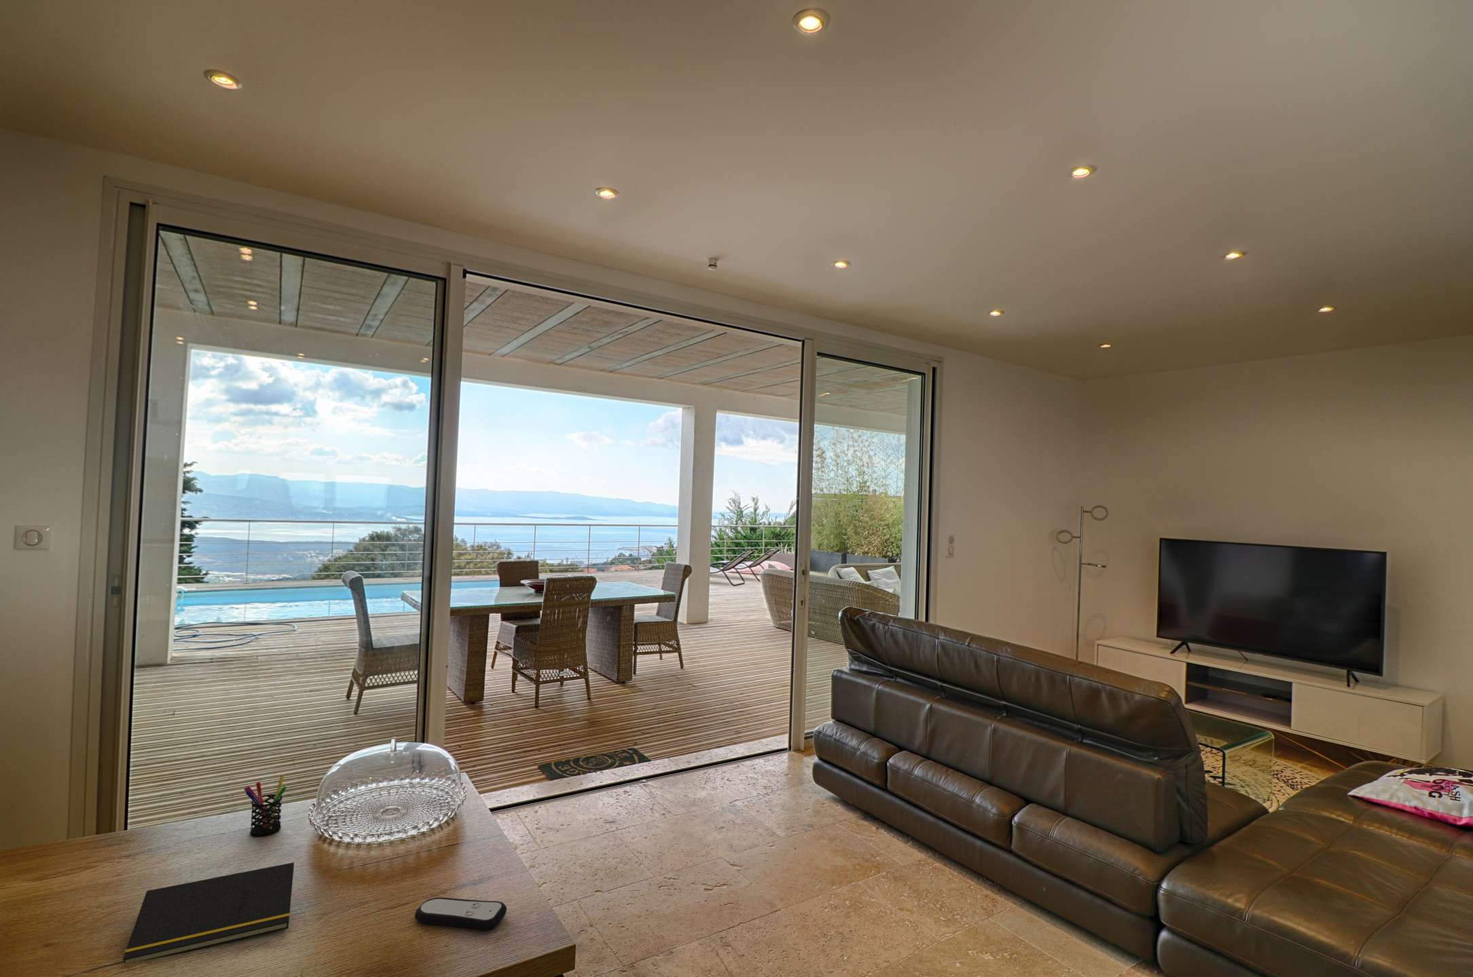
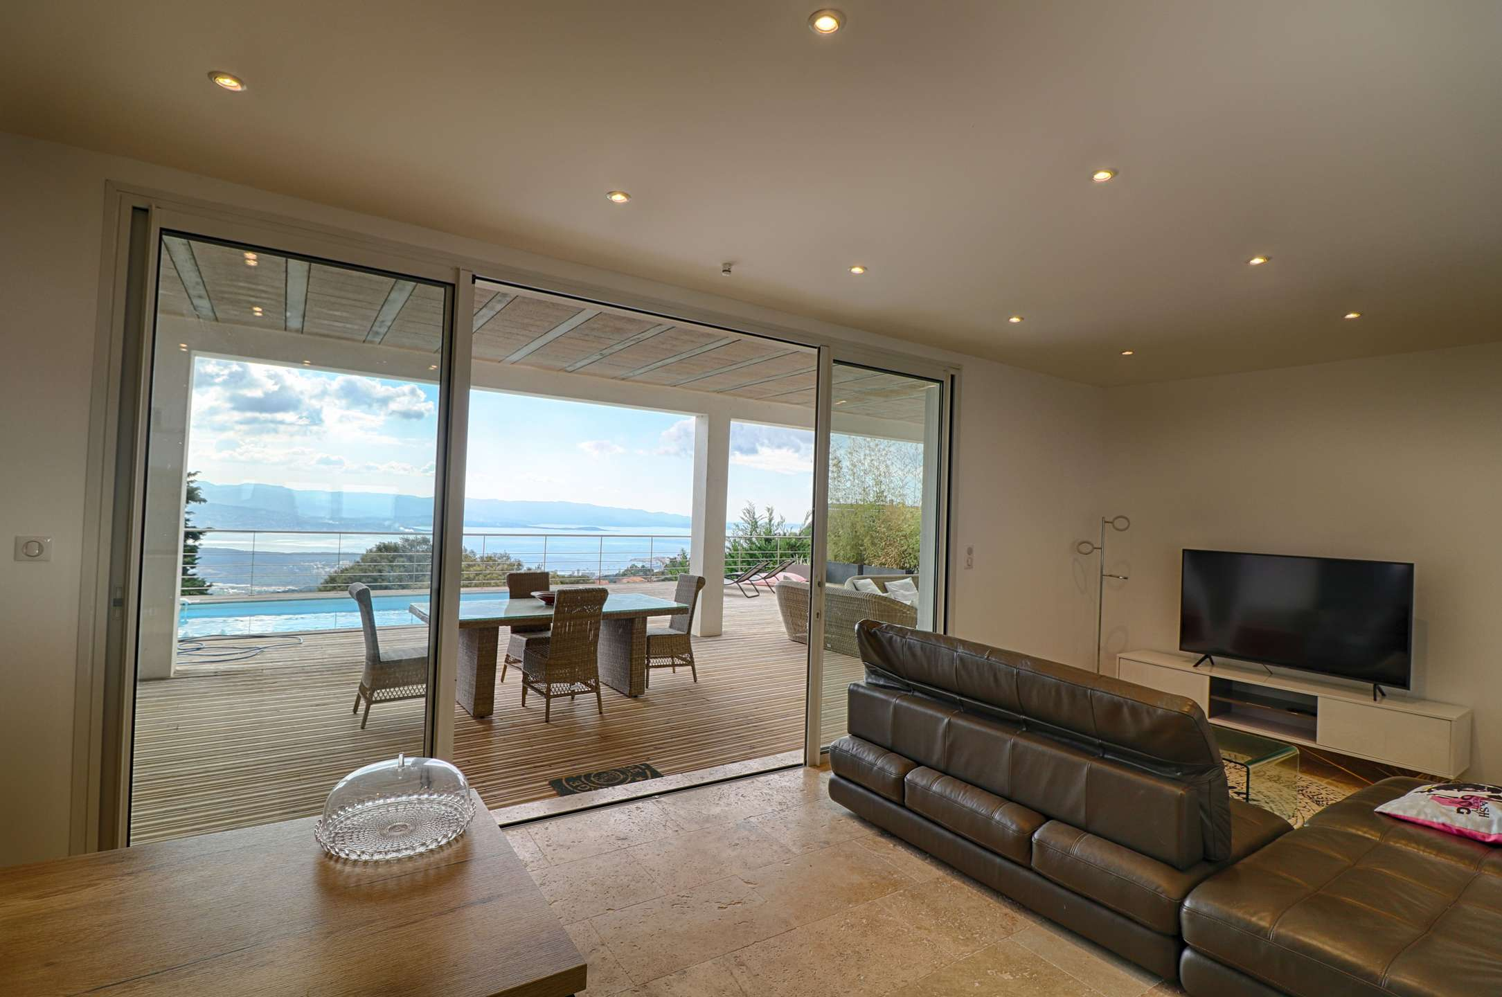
- pen holder [243,775,287,837]
- remote control [415,897,507,931]
- notepad [122,861,295,965]
